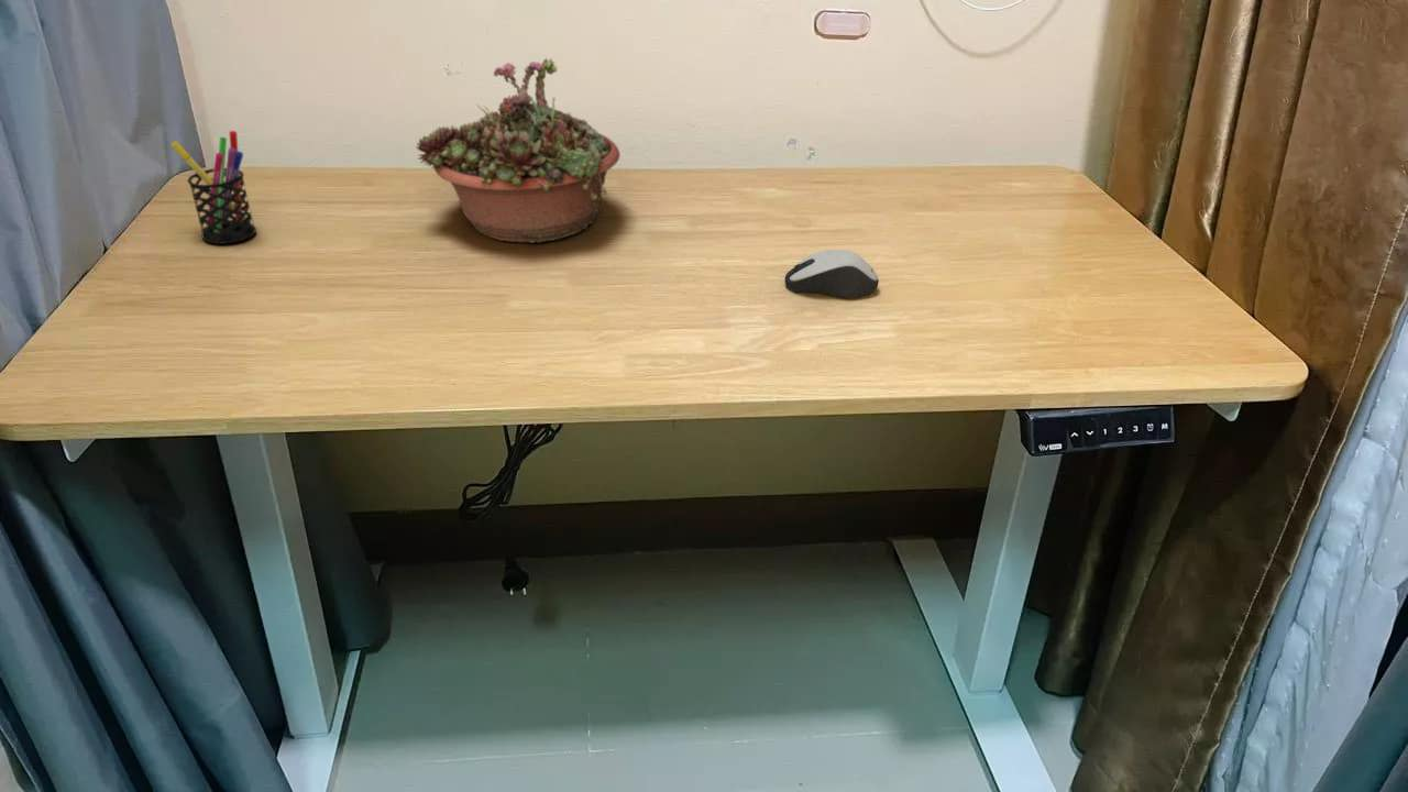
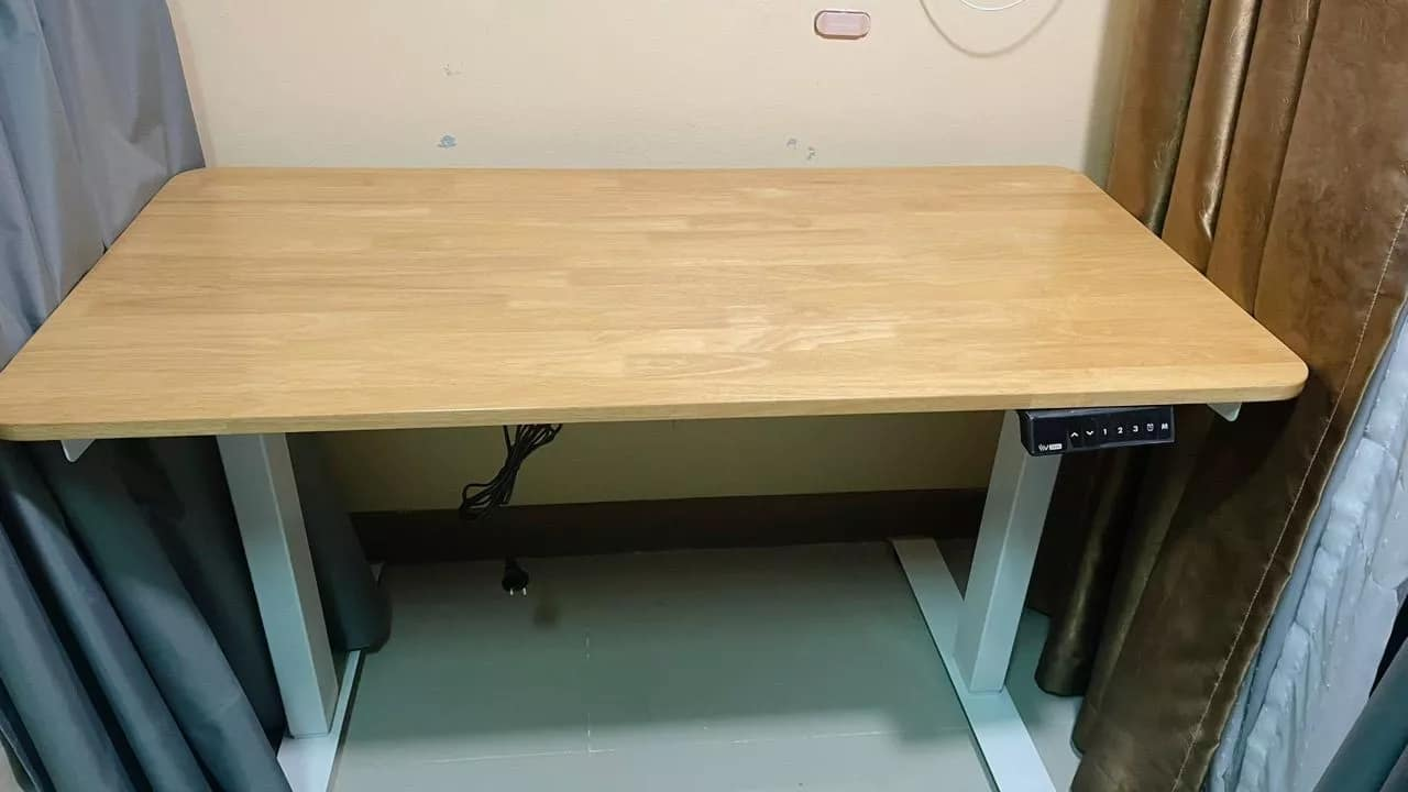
- succulent planter [415,57,622,244]
- pen holder [170,130,257,245]
- computer mouse [784,249,880,299]
